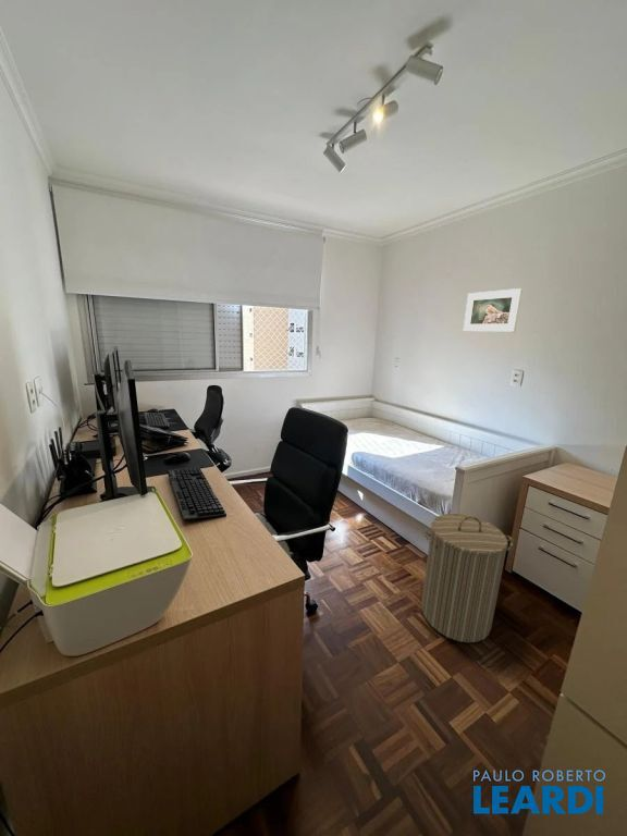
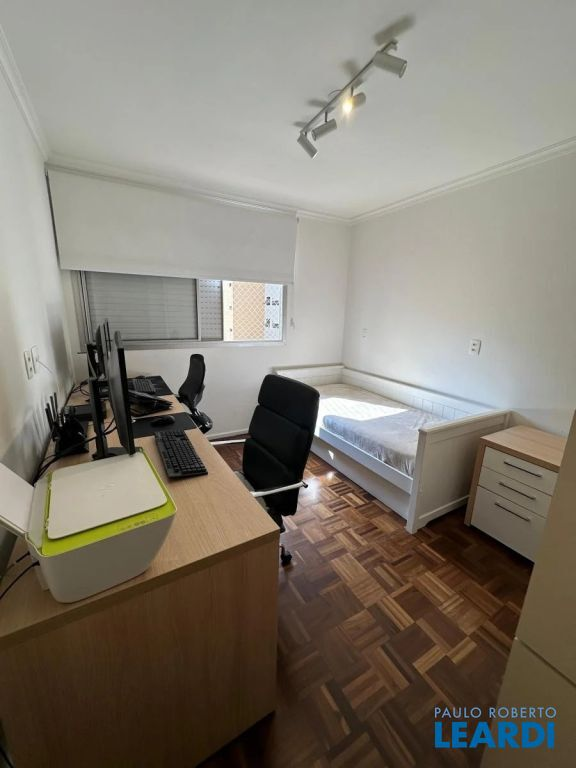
- laundry hamper [420,513,514,643]
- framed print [463,287,524,333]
